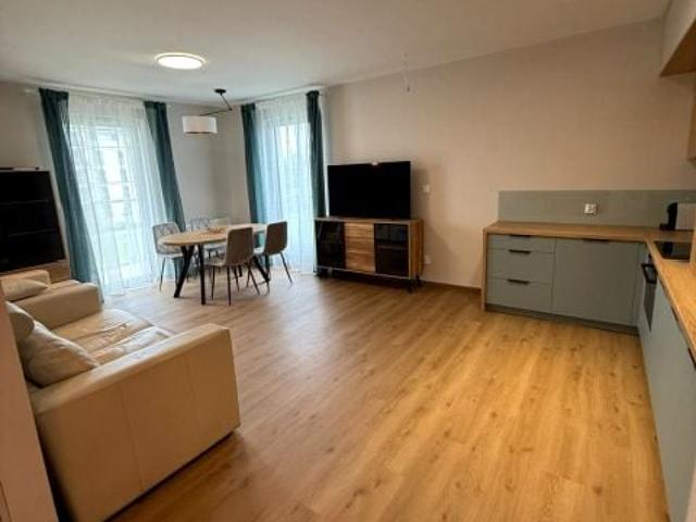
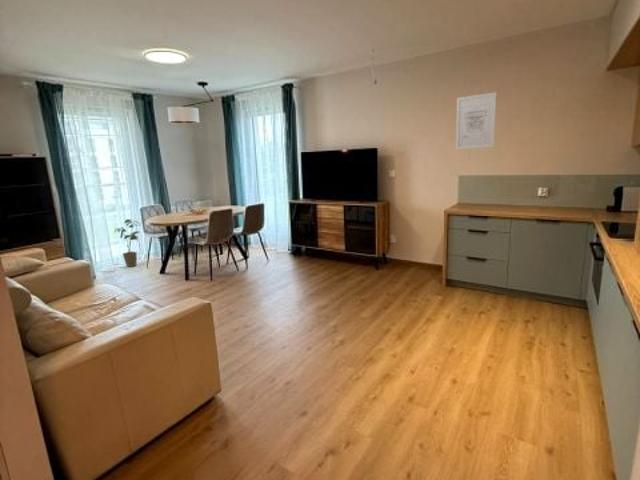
+ wall art [455,91,498,151]
+ house plant [113,218,142,268]
